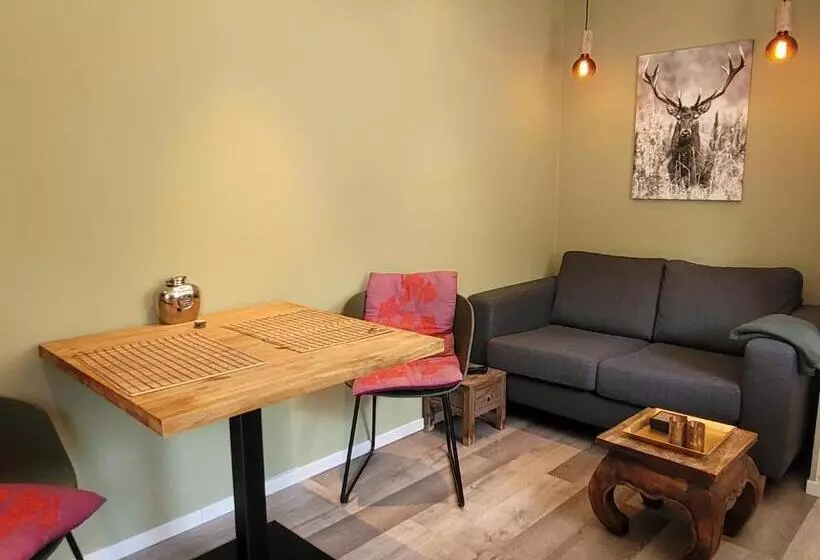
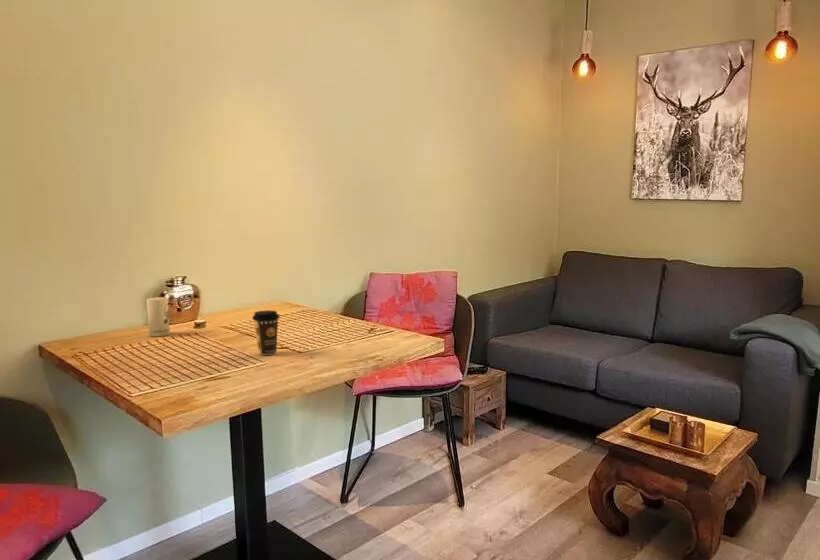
+ coffee cup [251,309,281,356]
+ candle [146,296,171,338]
